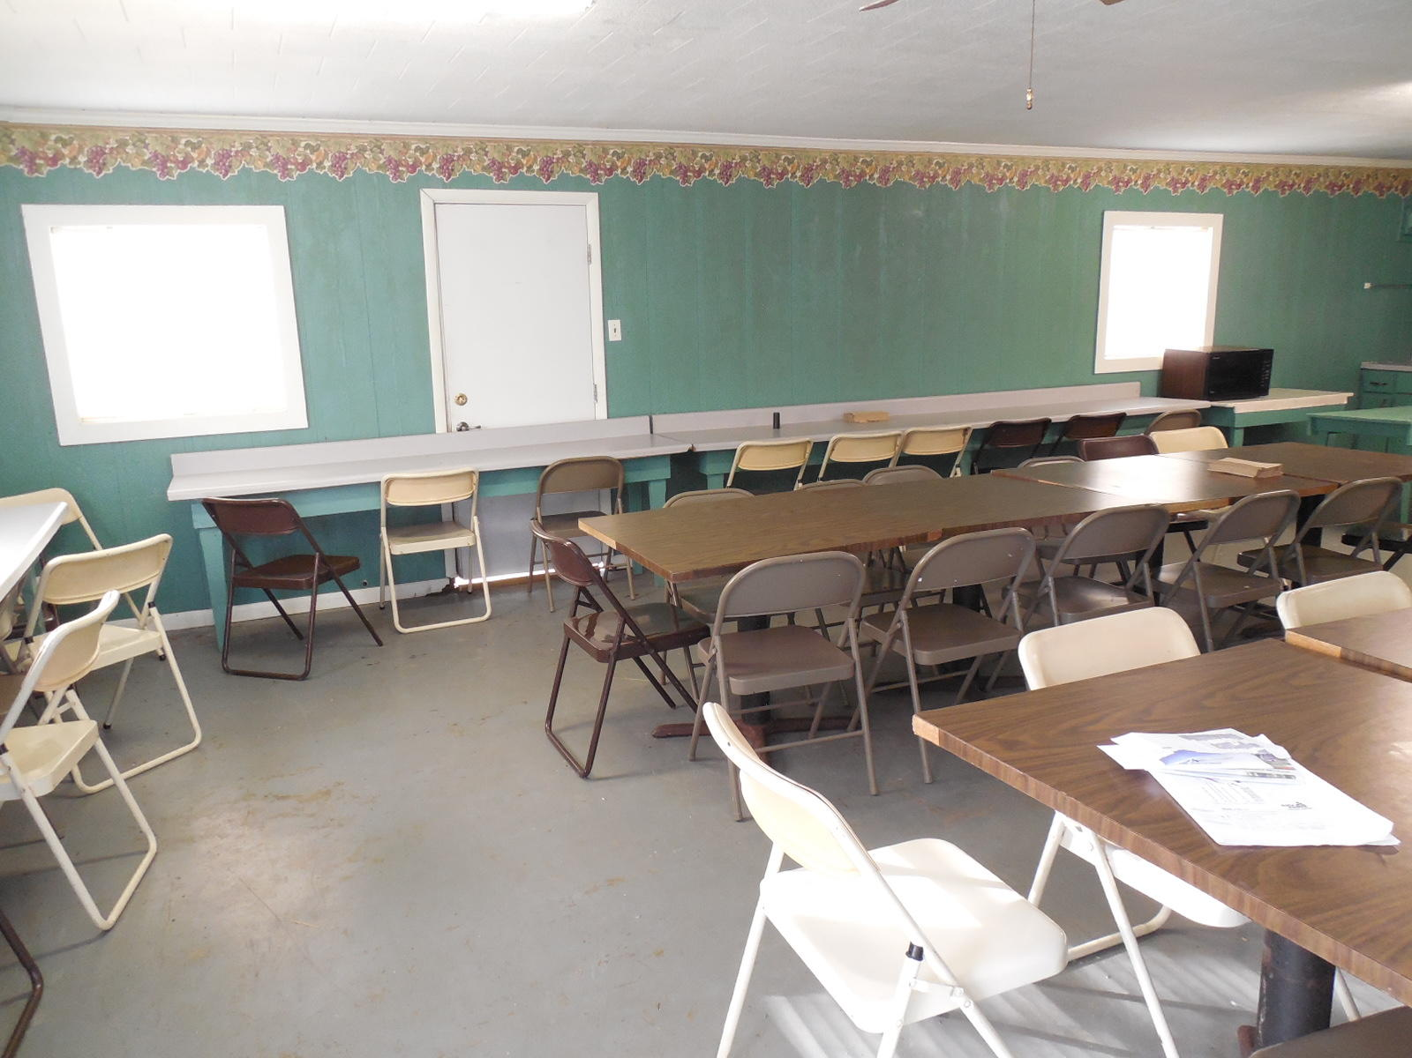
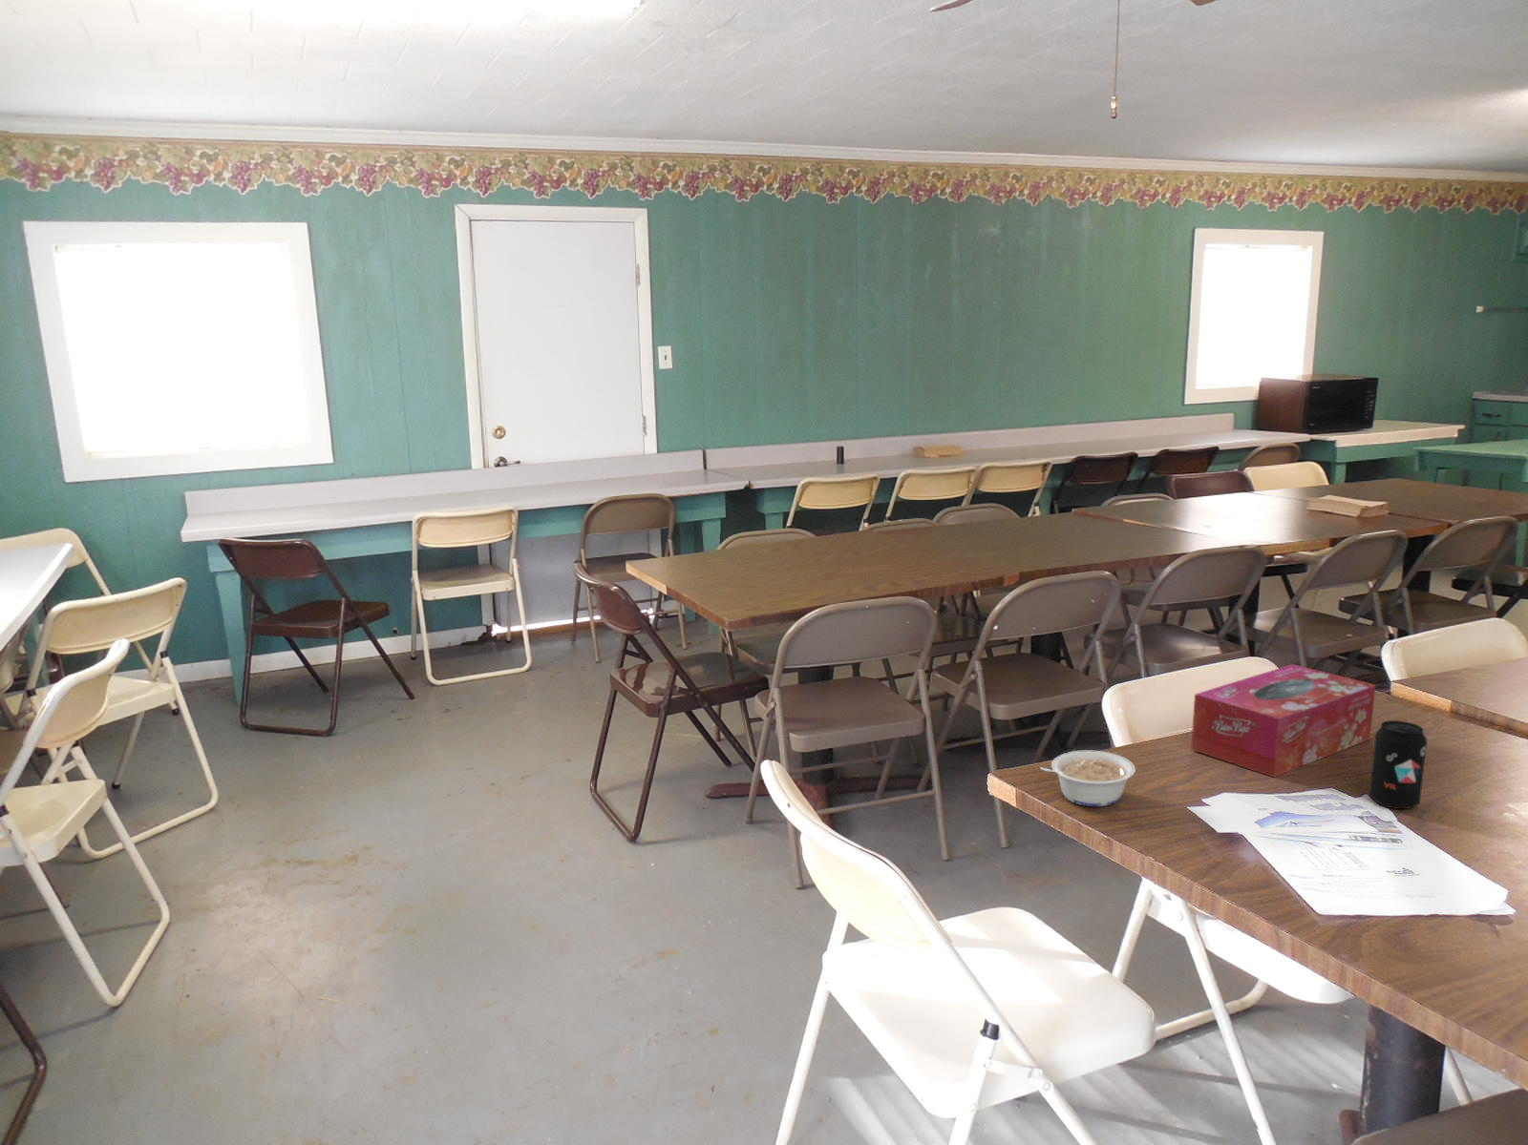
+ legume [1040,749,1137,807]
+ tissue box [1190,663,1376,778]
+ beverage can [1368,719,1428,811]
